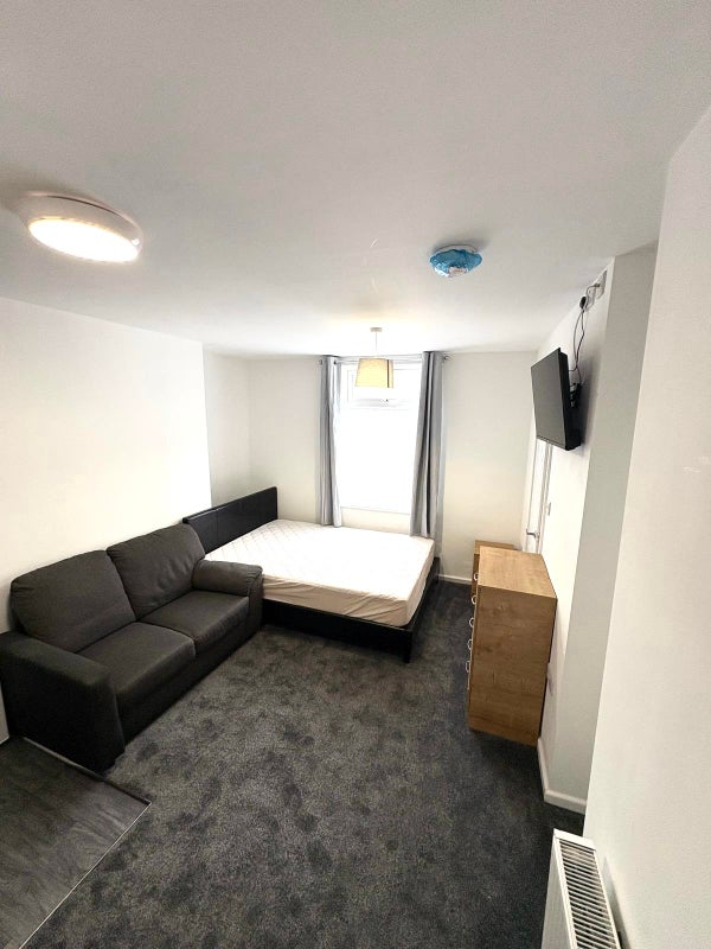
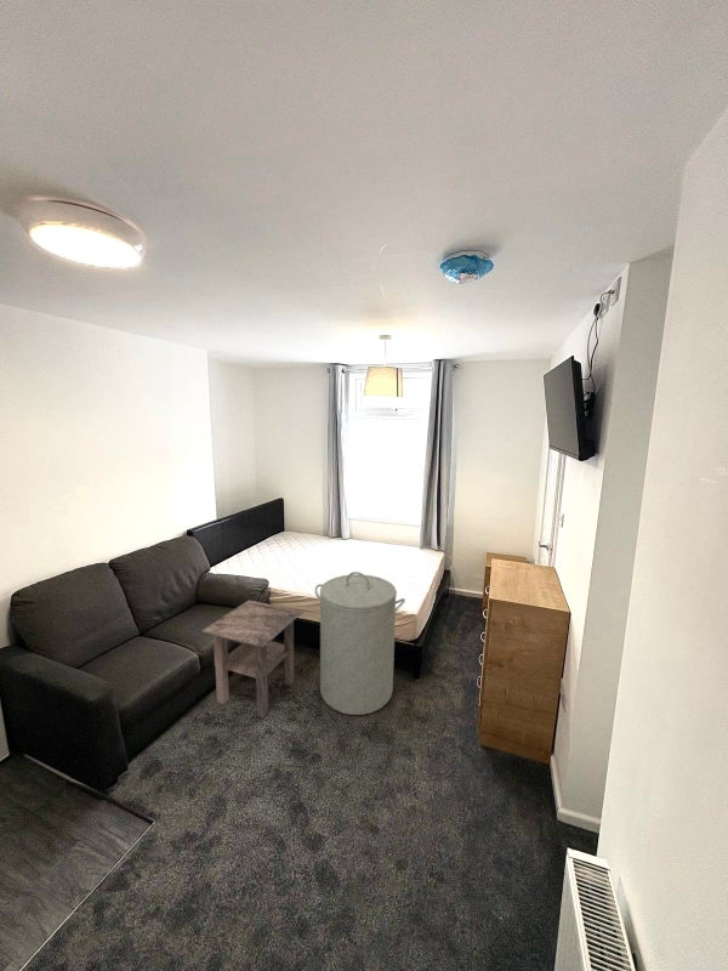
+ laundry hamper [314,570,406,716]
+ side table [201,600,305,720]
